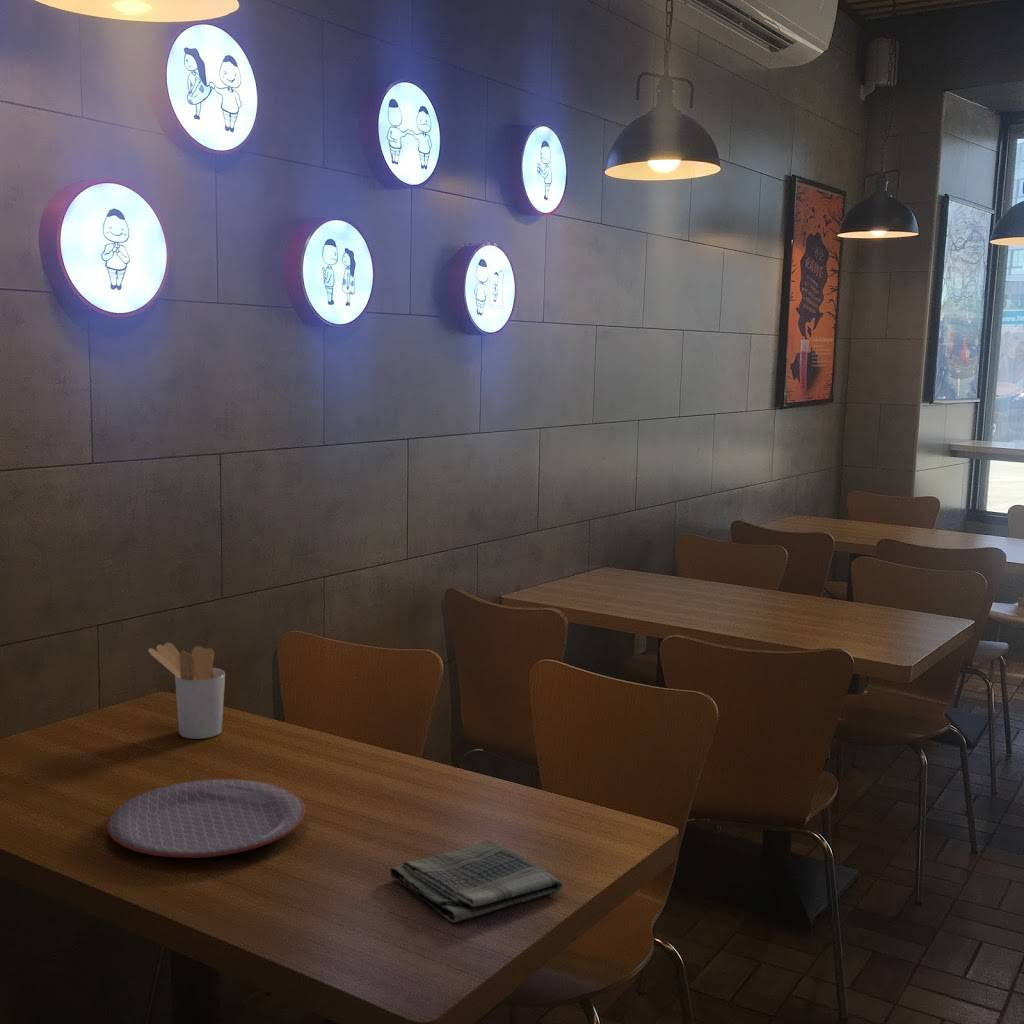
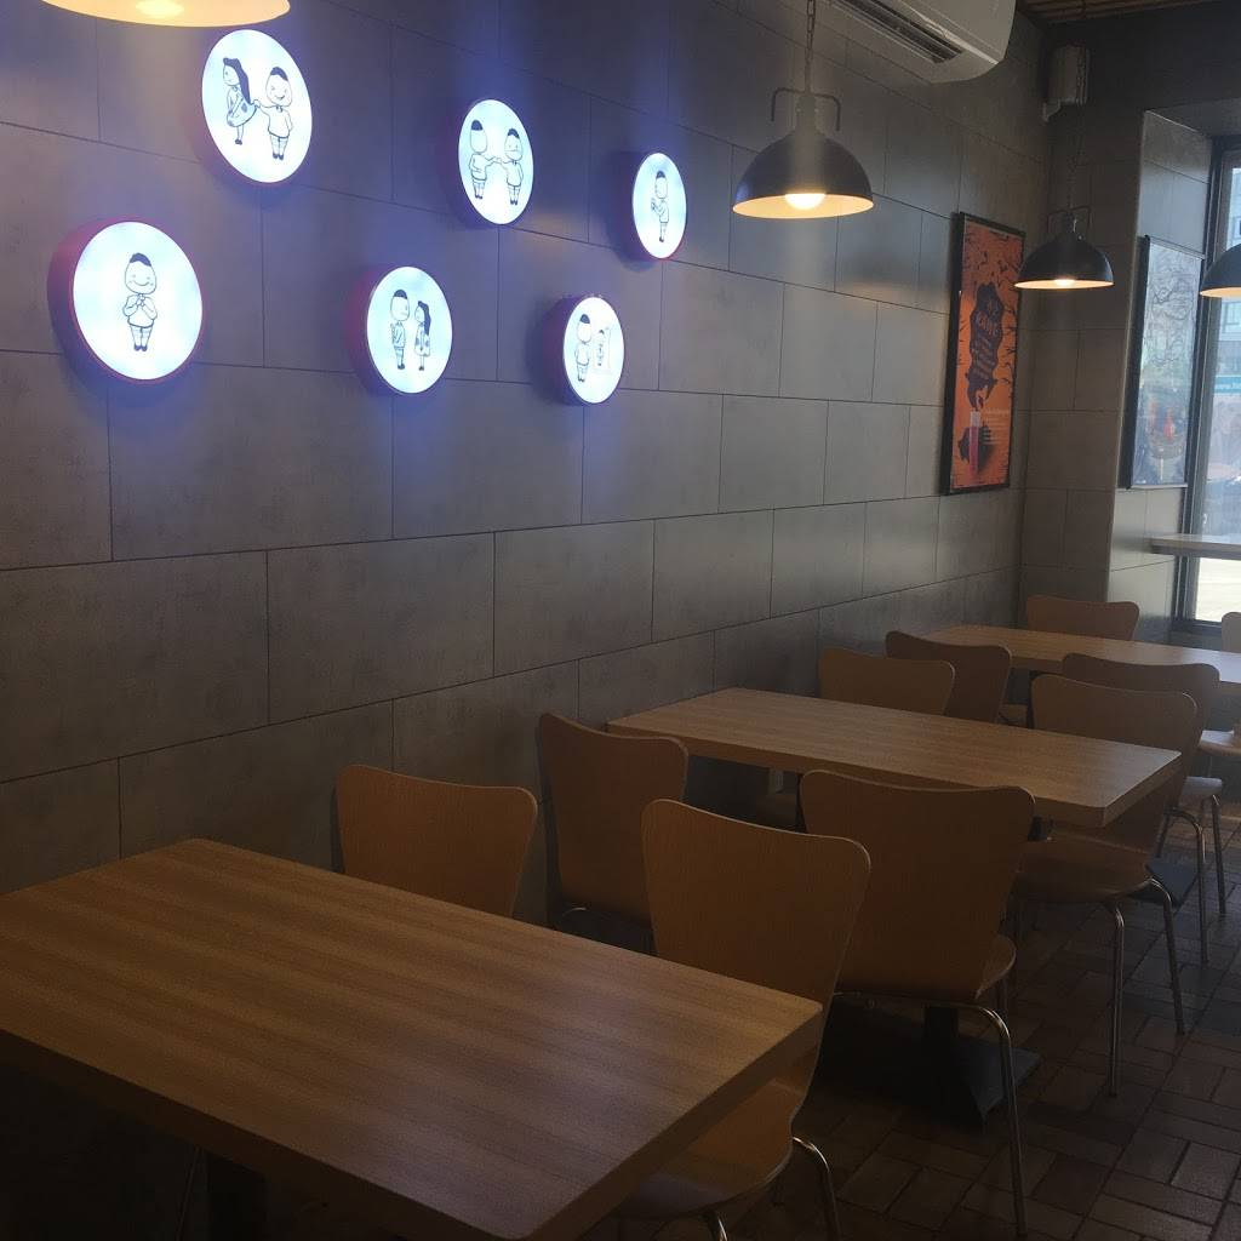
- dish towel [389,839,564,923]
- utensil holder [147,642,226,740]
- plate [106,778,306,859]
